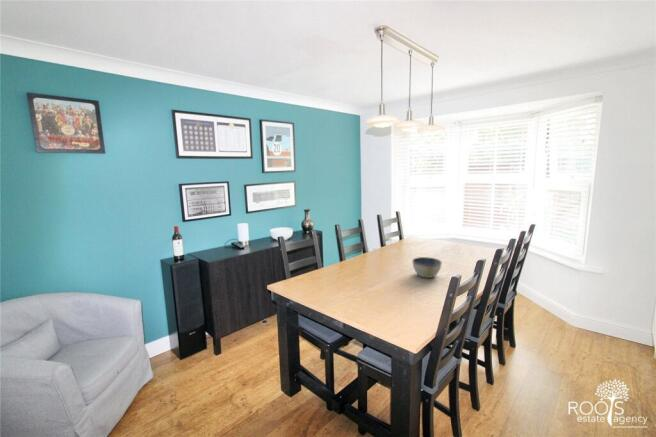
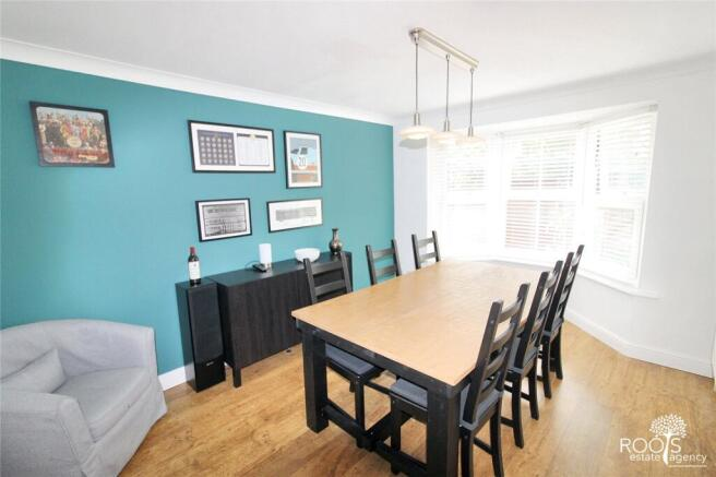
- bowl [411,256,443,279]
